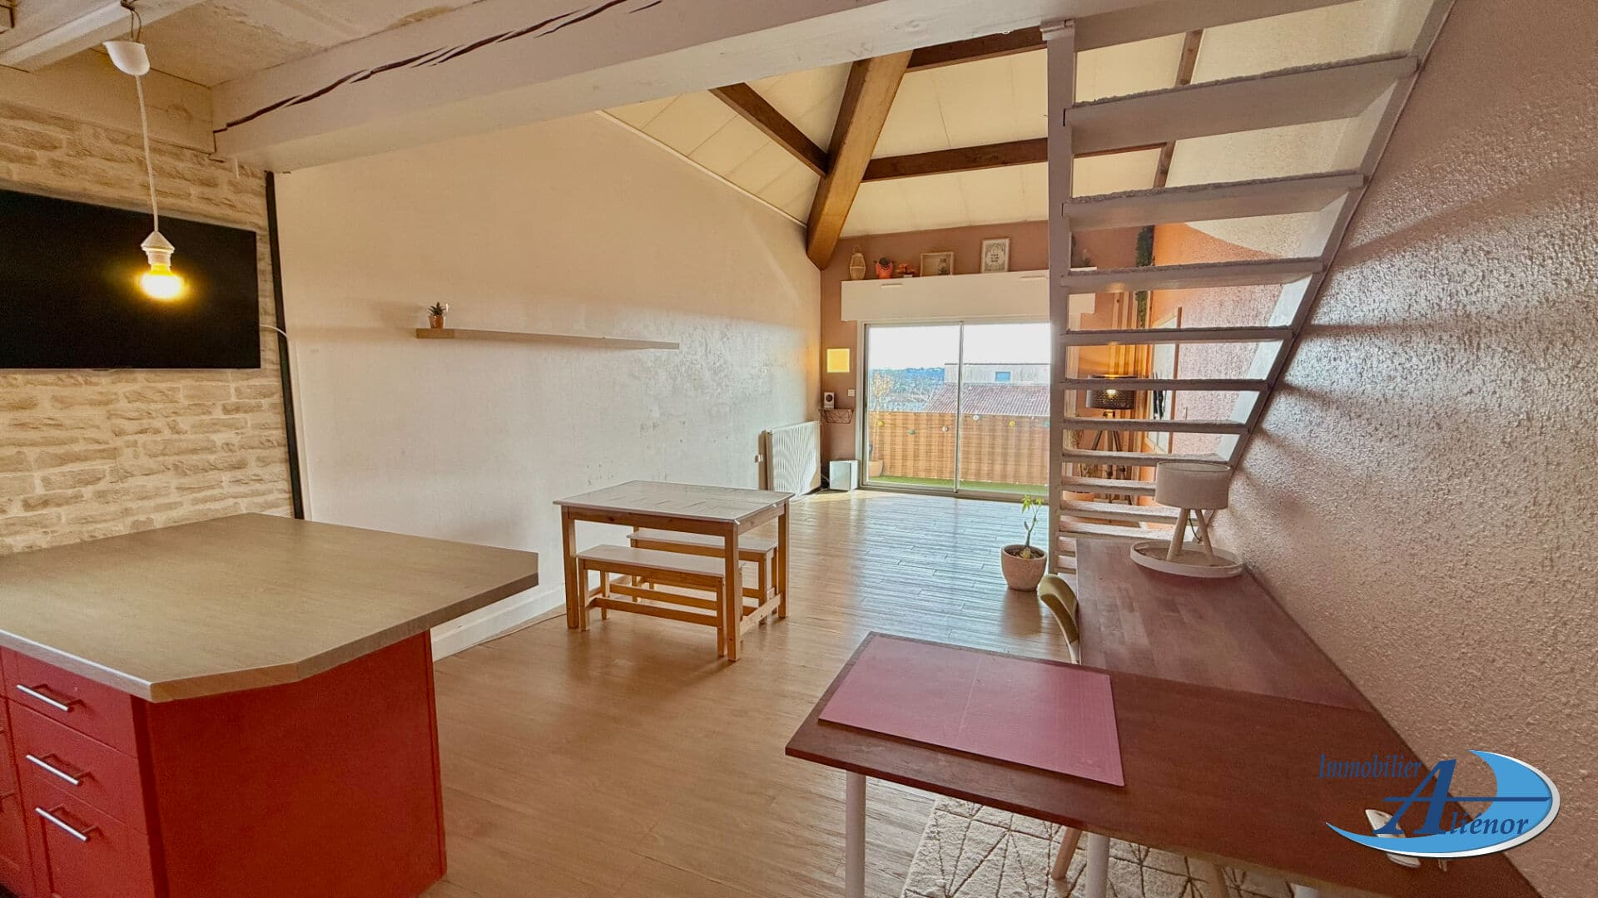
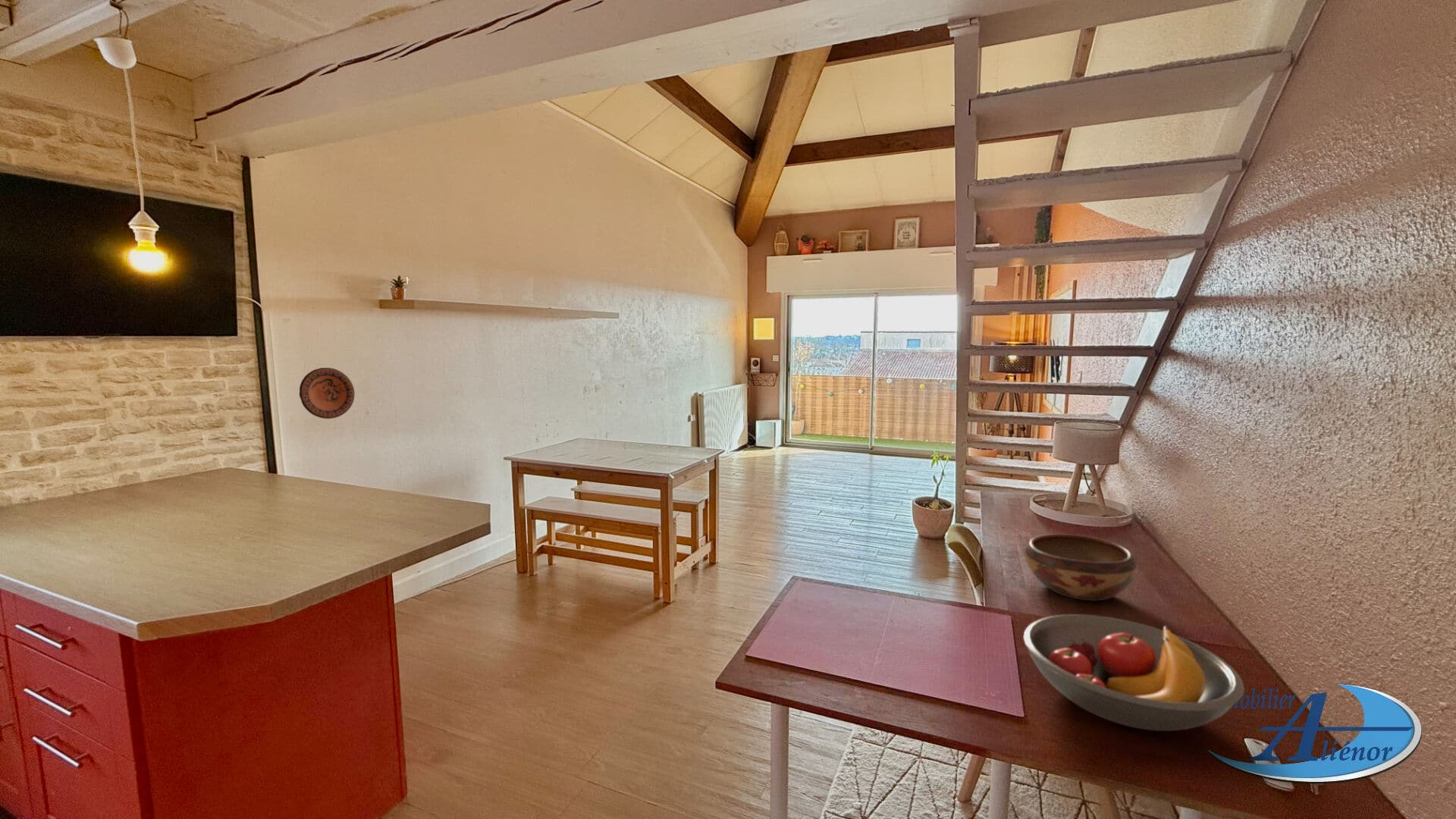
+ decorative bowl [1024,533,1138,602]
+ fruit bowl [1022,613,1245,732]
+ decorative plate [299,367,356,419]
